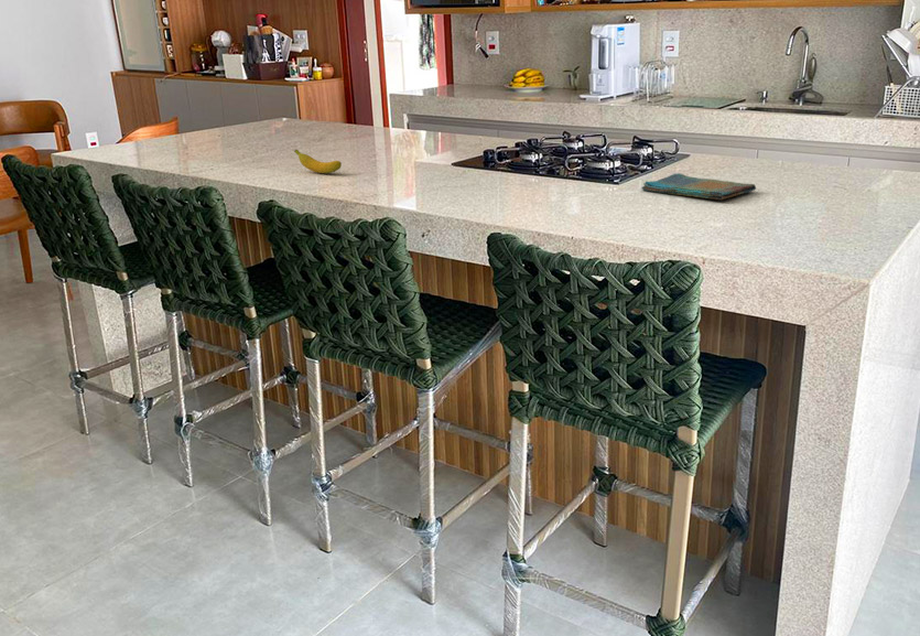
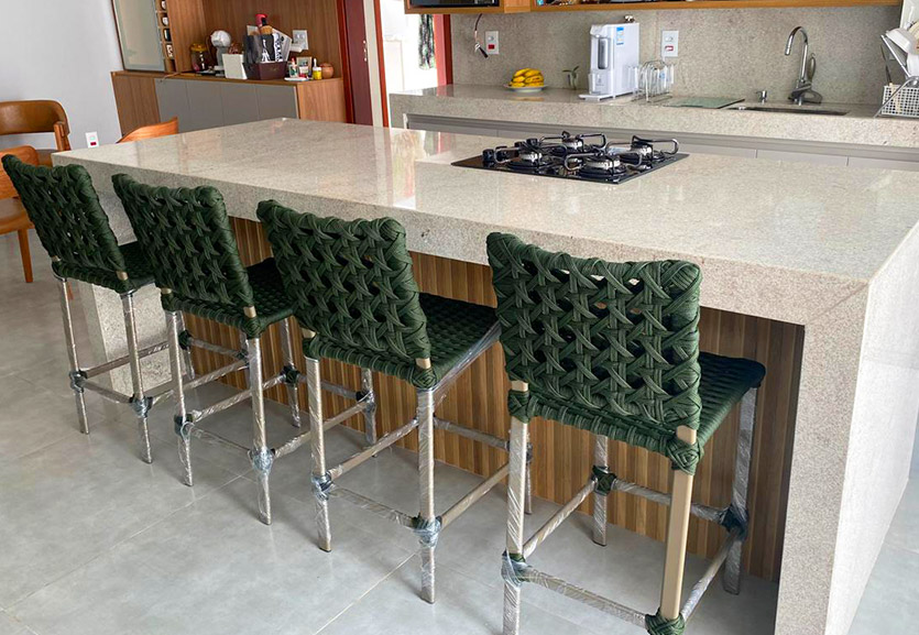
- banana [293,149,343,174]
- dish towel [640,172,757,201]
